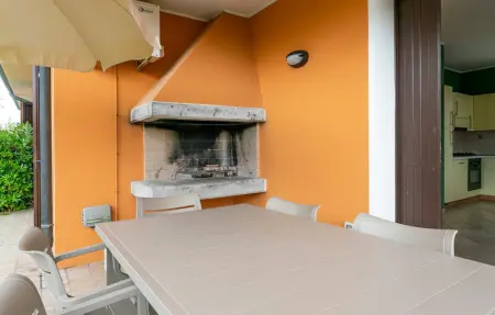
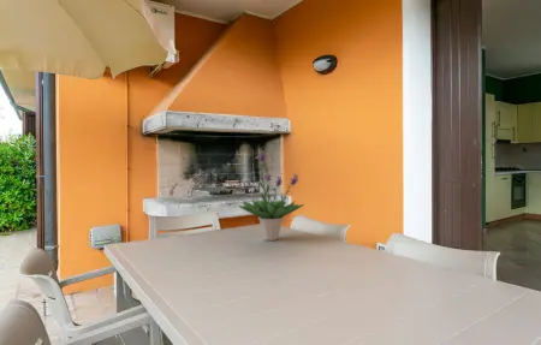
+ potted plant [237,149,305,242]
